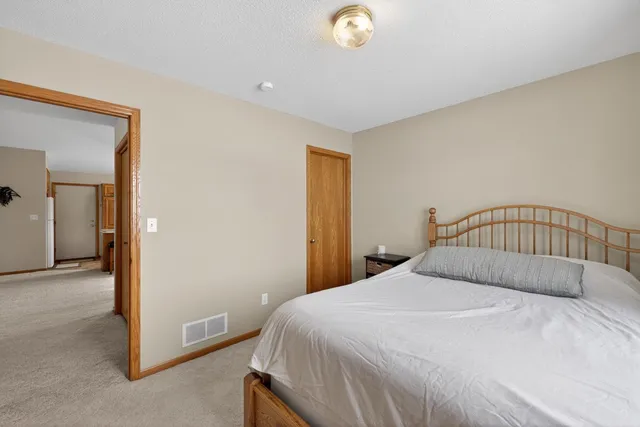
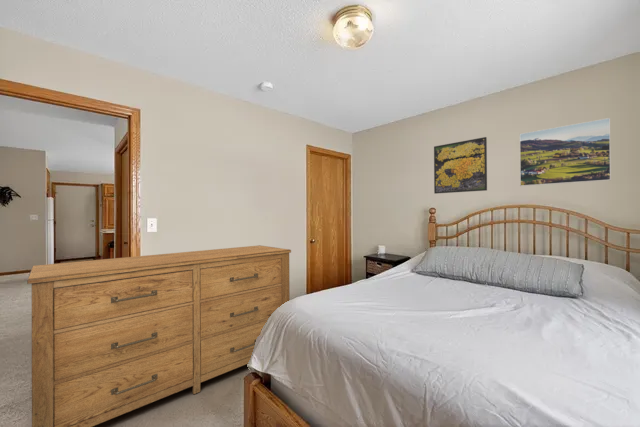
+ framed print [433,136,488,194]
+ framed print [519,117,612,187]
+ dresser [26,244,292,427]
